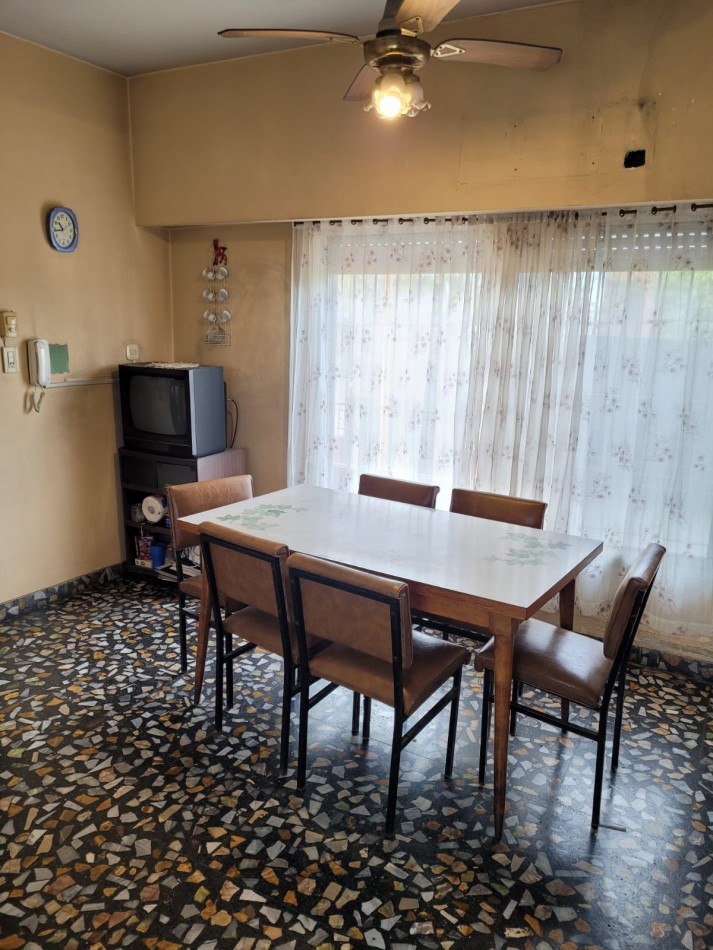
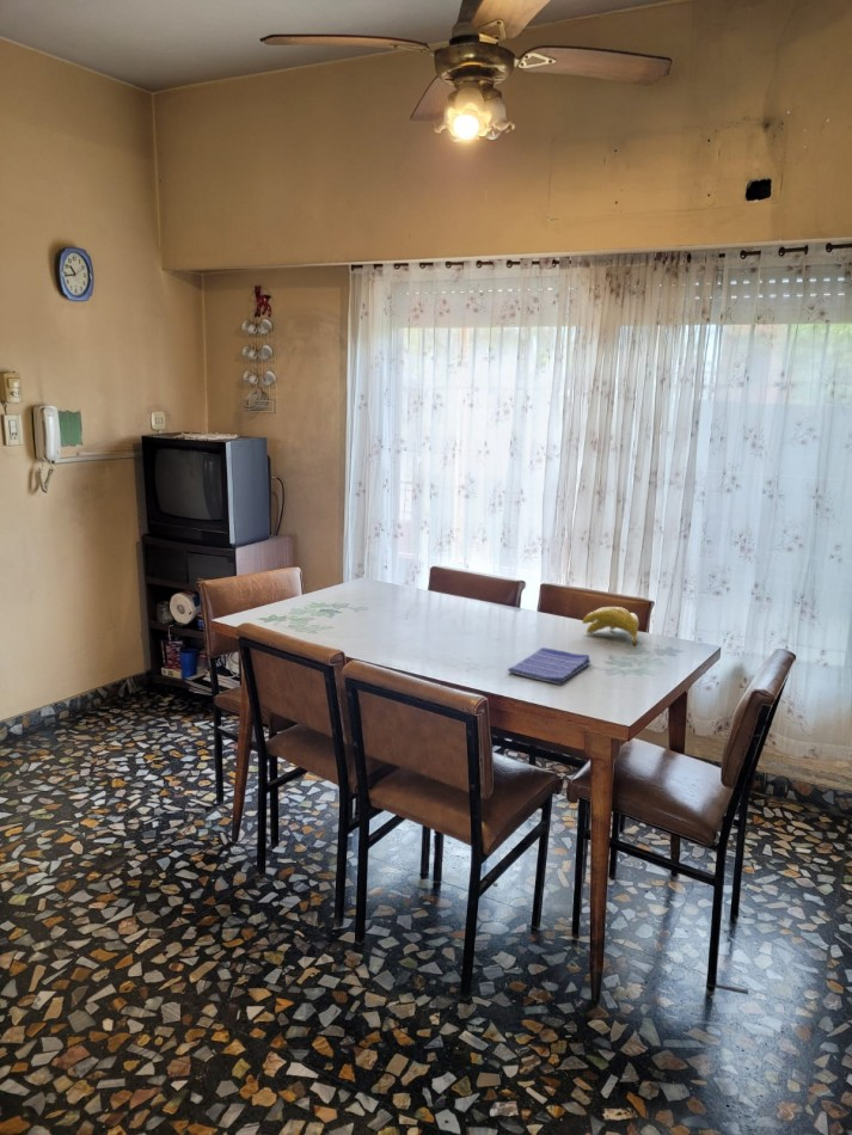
+ dish towel [507,646,592,686]
+ banana [581,606,639,648]
